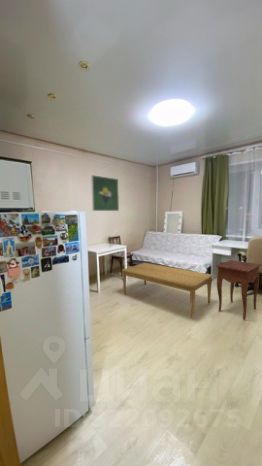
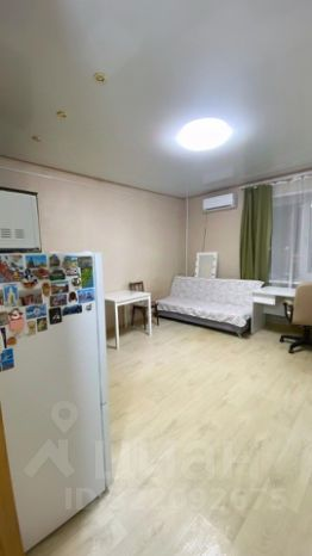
- coffee table [121,262,213,319]
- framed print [90,174,120,212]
- side table [215,259,262,321]
